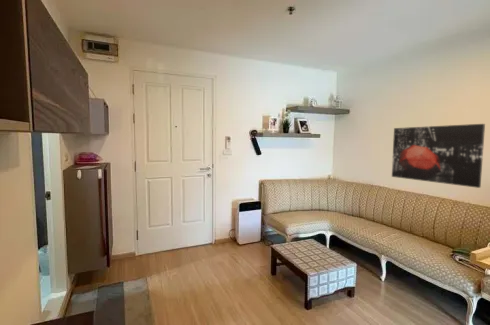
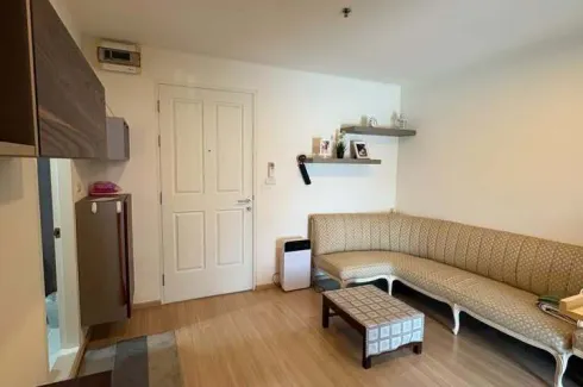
- wall art [391,123,486,189]
